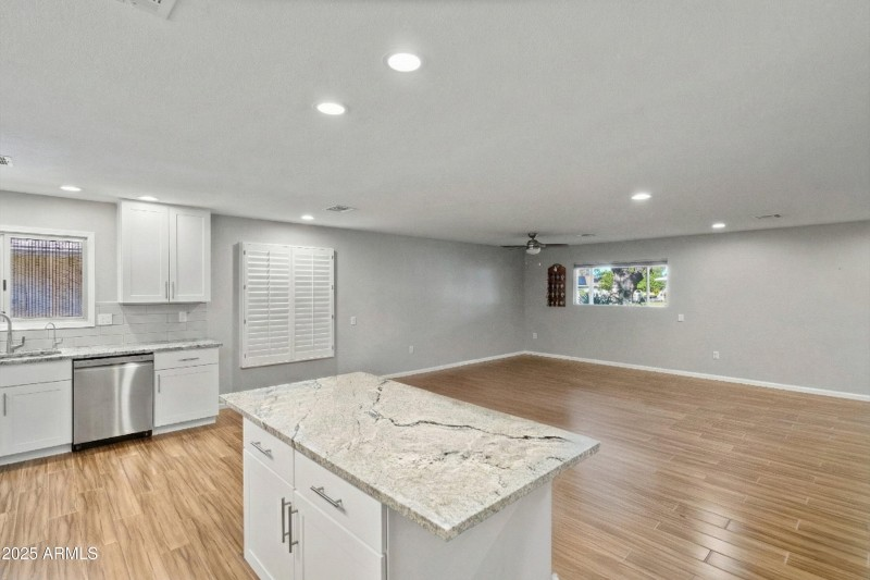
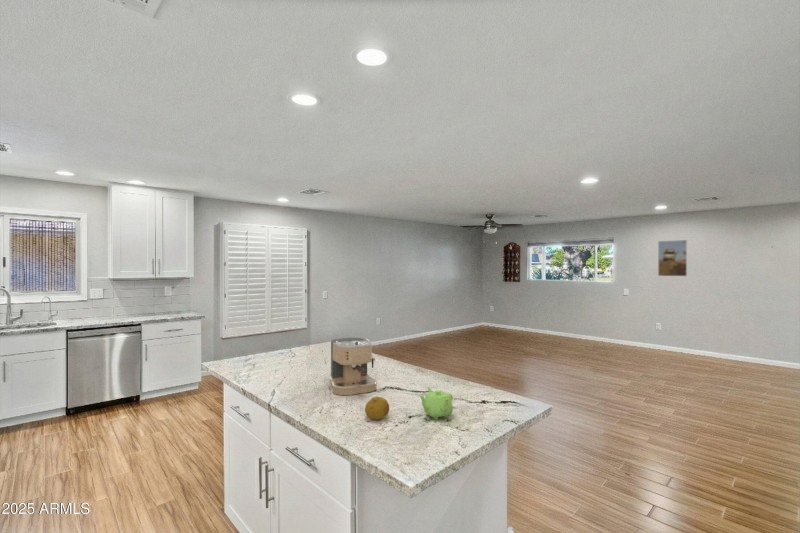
+ teapot [417,386,454,421]
+ coffee maker [329,337,378,396]
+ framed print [657,239,688,277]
+ fruit [364,396,390,421]
